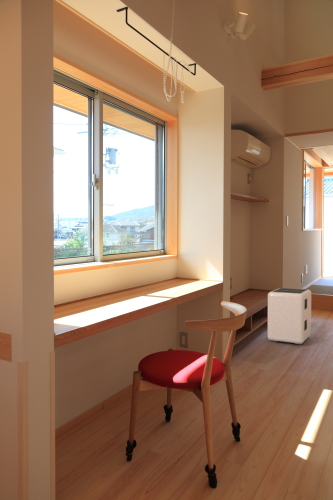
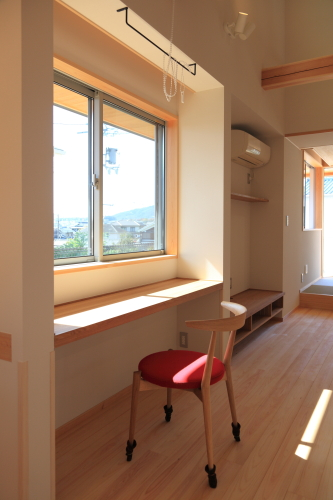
- air purifier [267,287,312,345]
